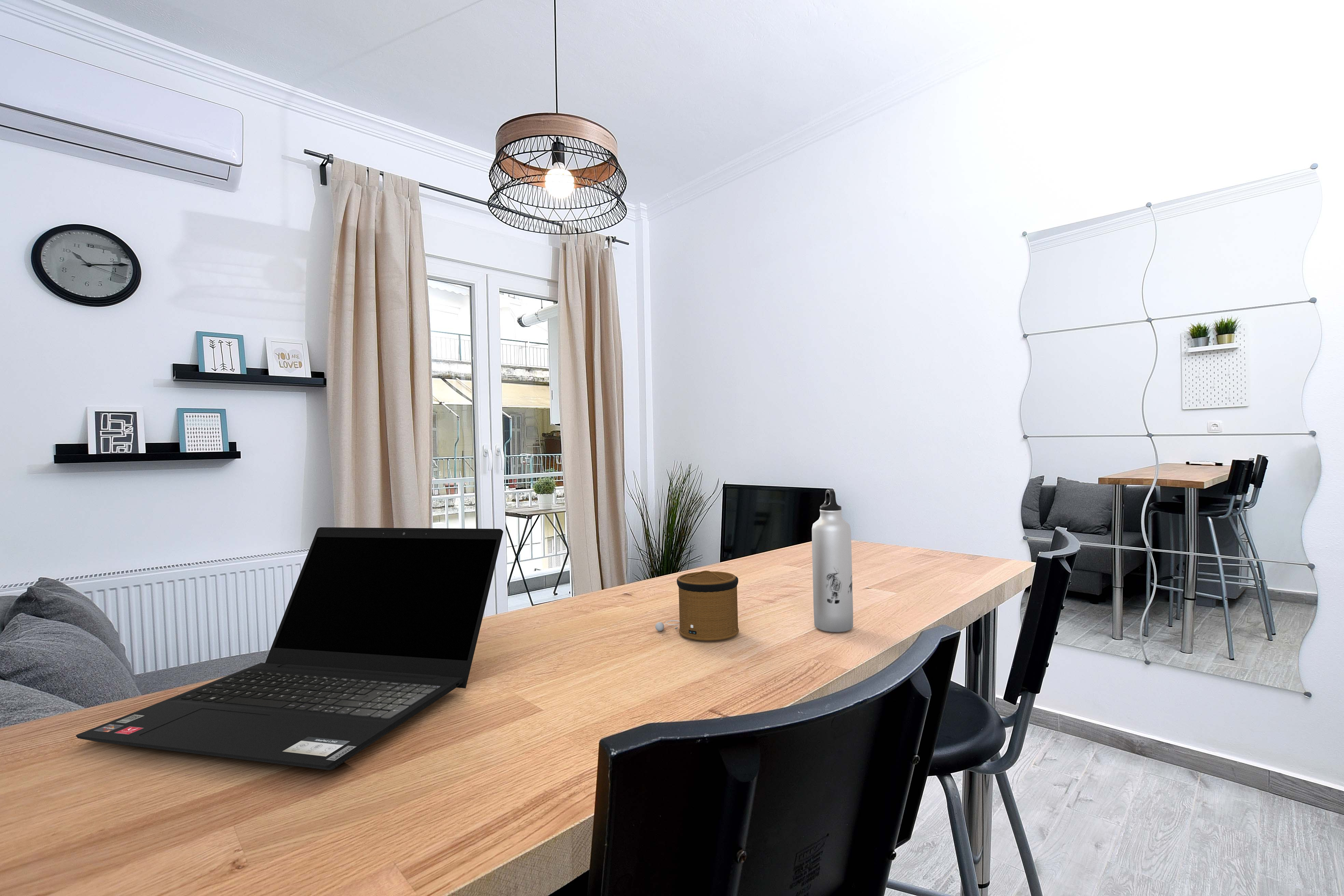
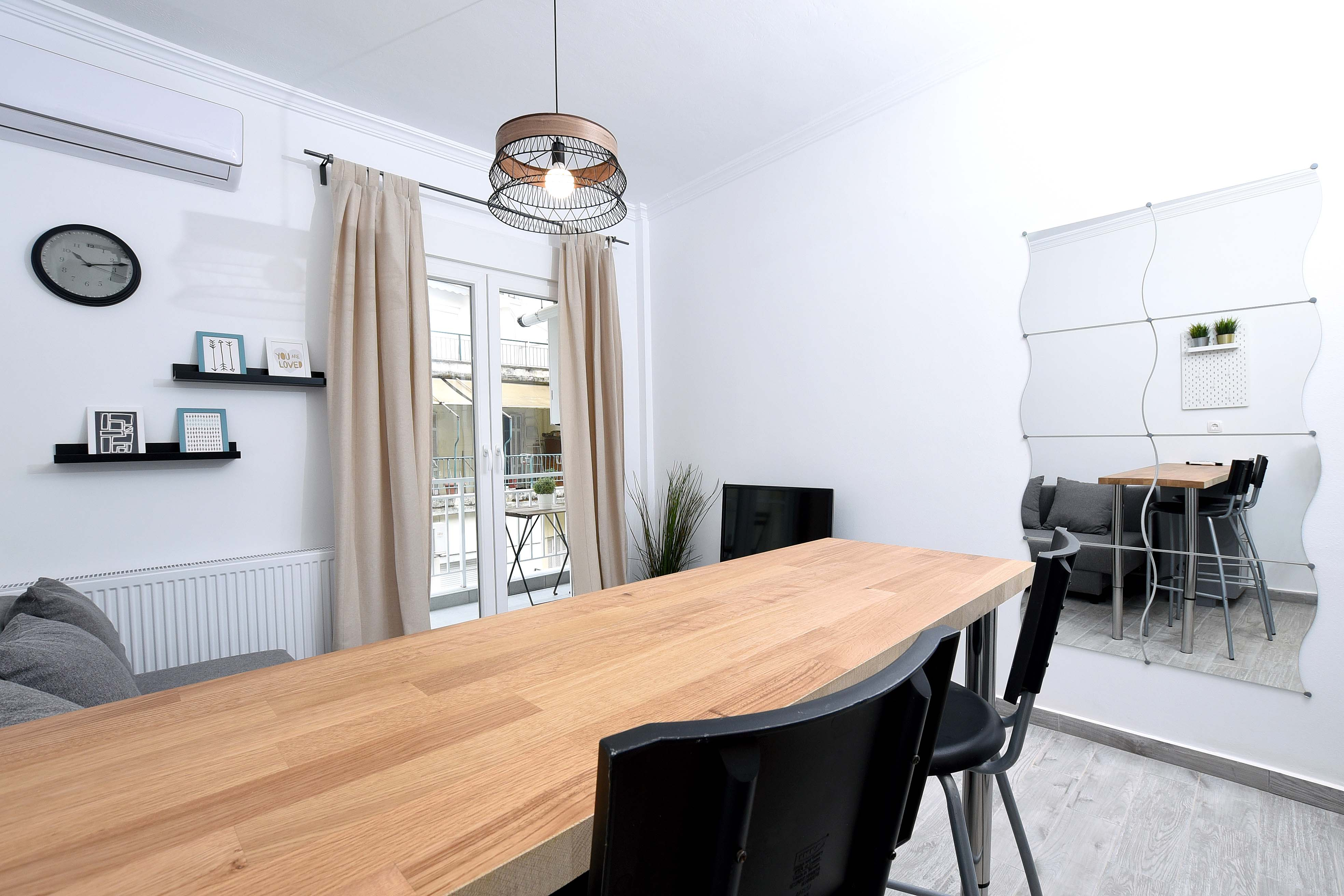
- water bottle [811,489,853,633]
- laptop computer [75,527,503,770]
- speaker [655,570,739,641]
